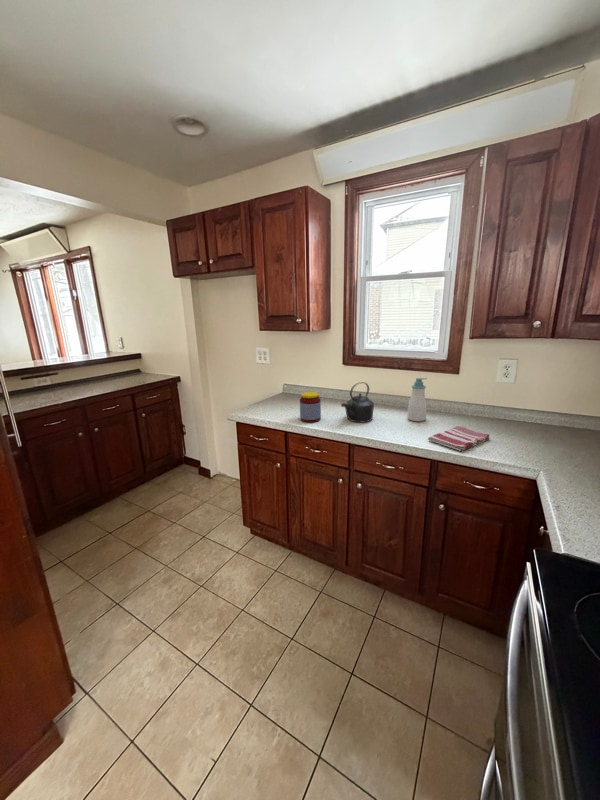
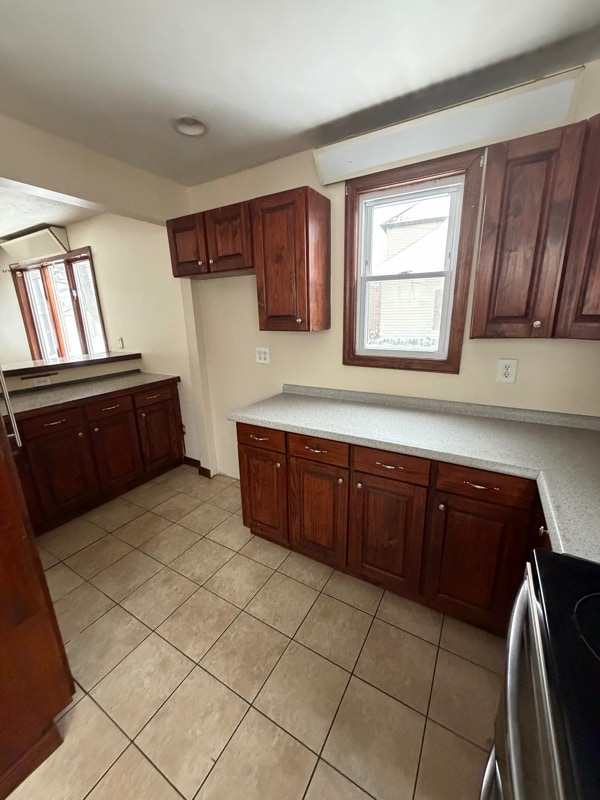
- kettle [340,381,375,423]
- jar [299,391,322,423]
- soap bottle [406,377,428,422]
- dish towel [427,425,490,452]
